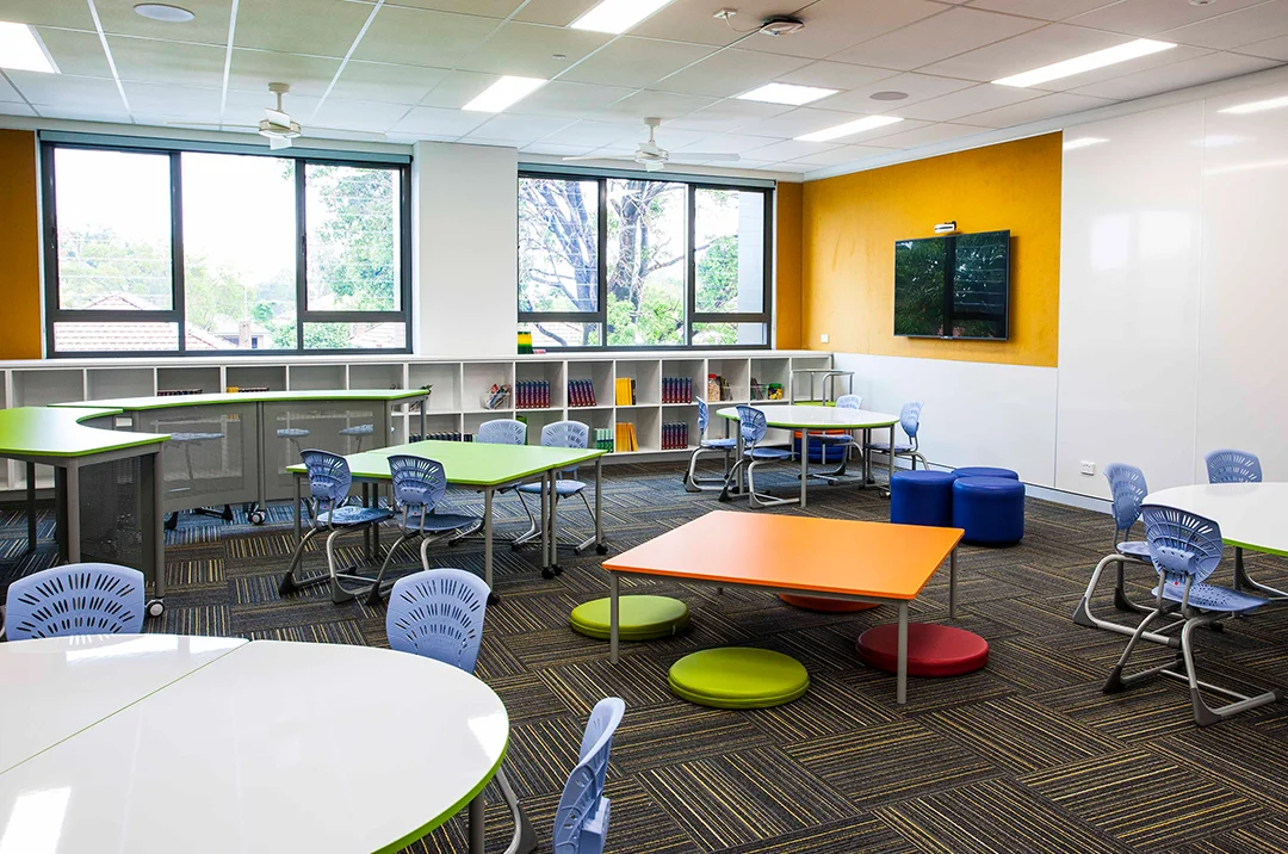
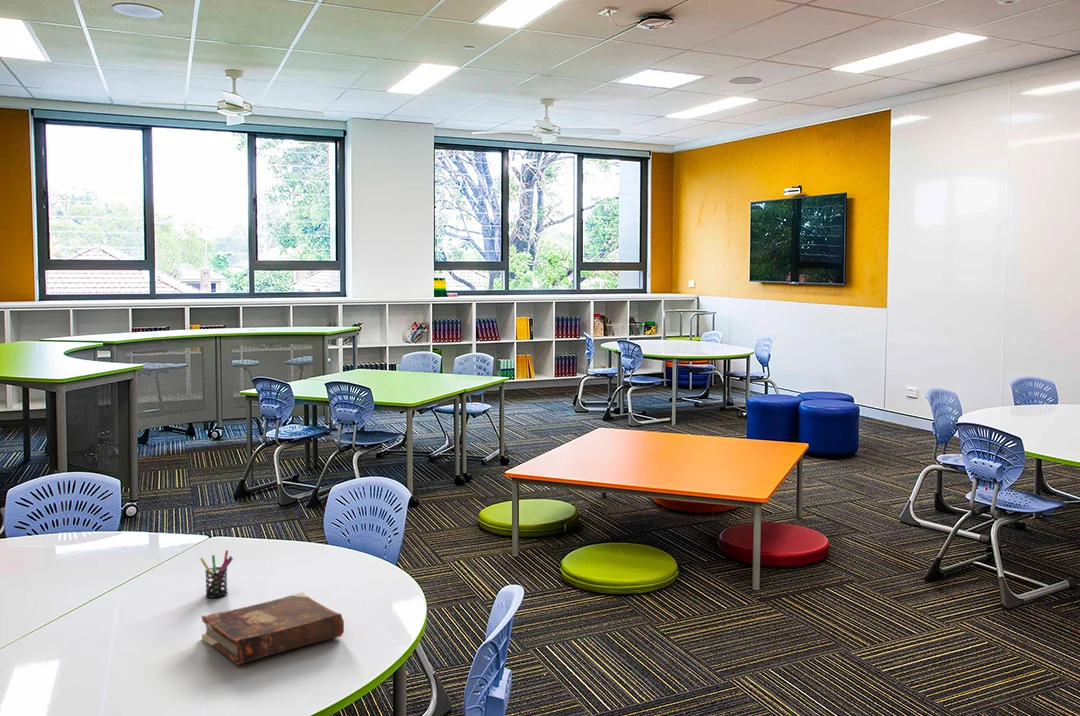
+ book [200,591,345,666]
+ pen holder [199,549,234,599]
